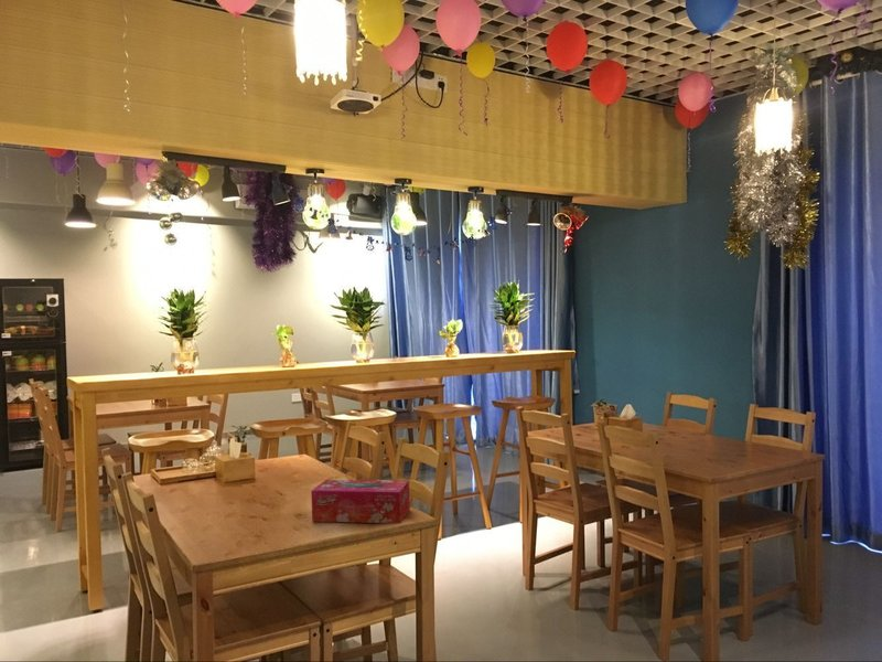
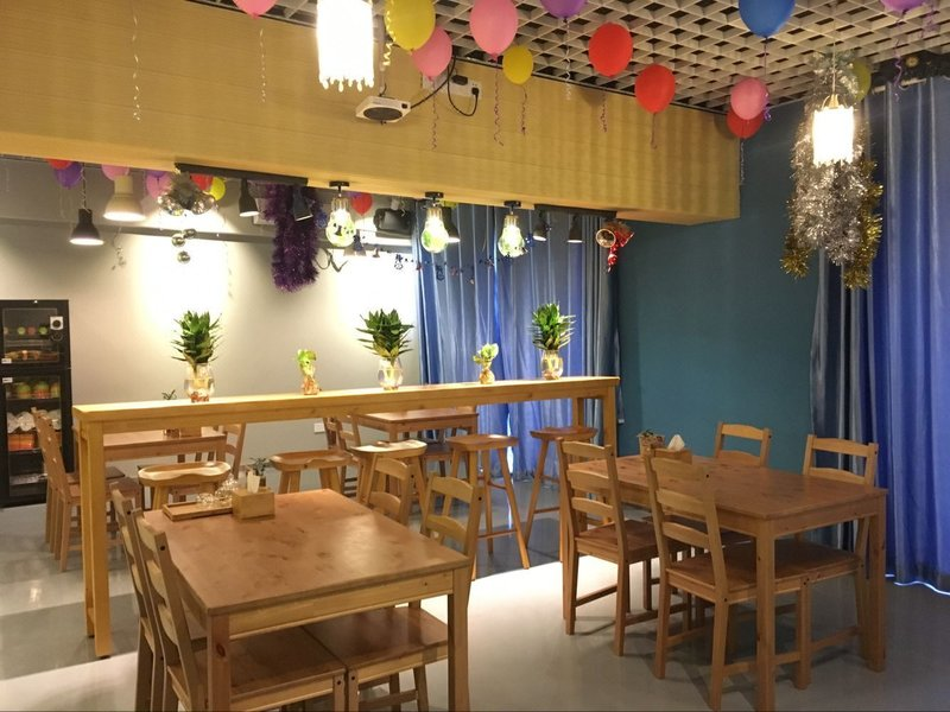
- tissue box [310,479,411,524]
